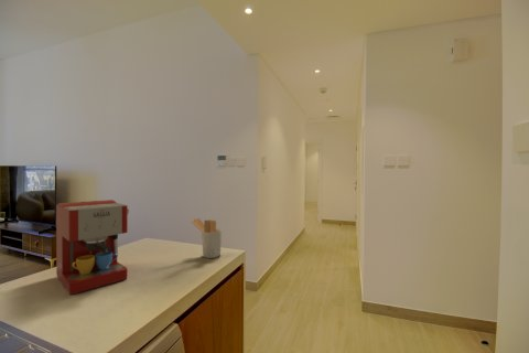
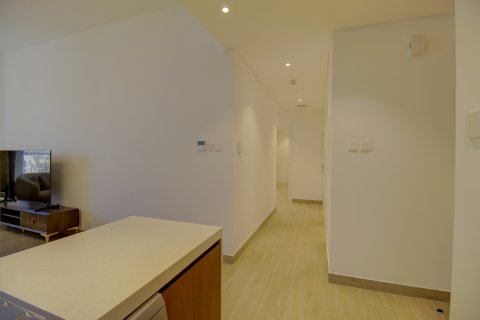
- coffee maker [55,199,130,296]
- utensil holder [190,217,223,259]
